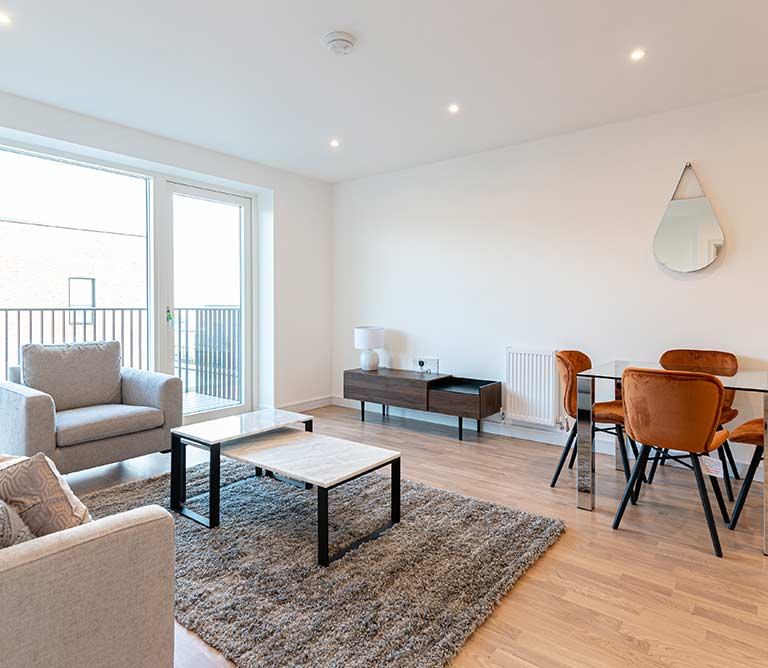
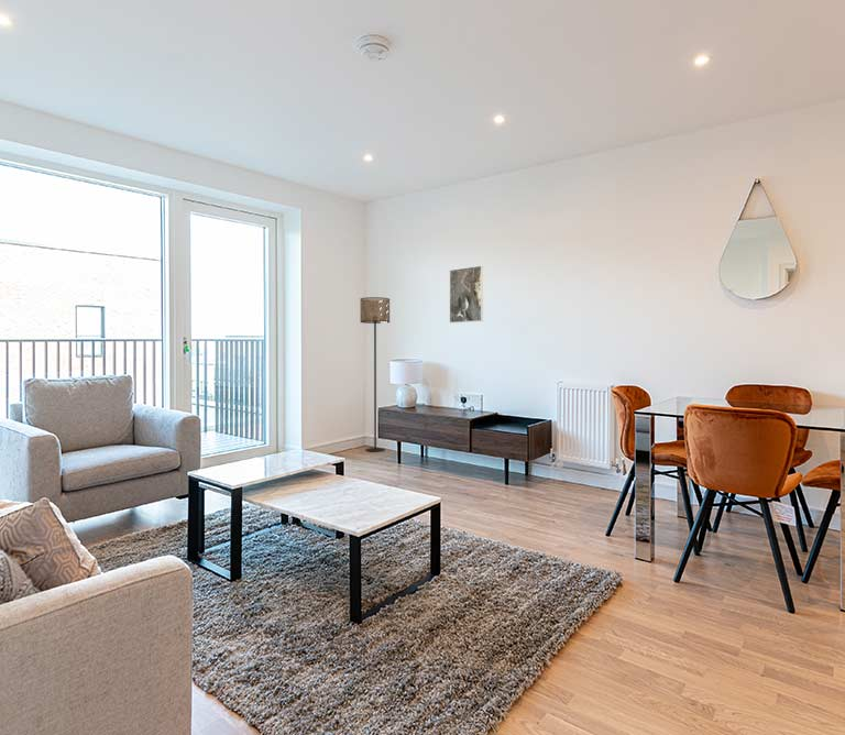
+ floor lamp [359,296,391,452]
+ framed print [449,265,484,323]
